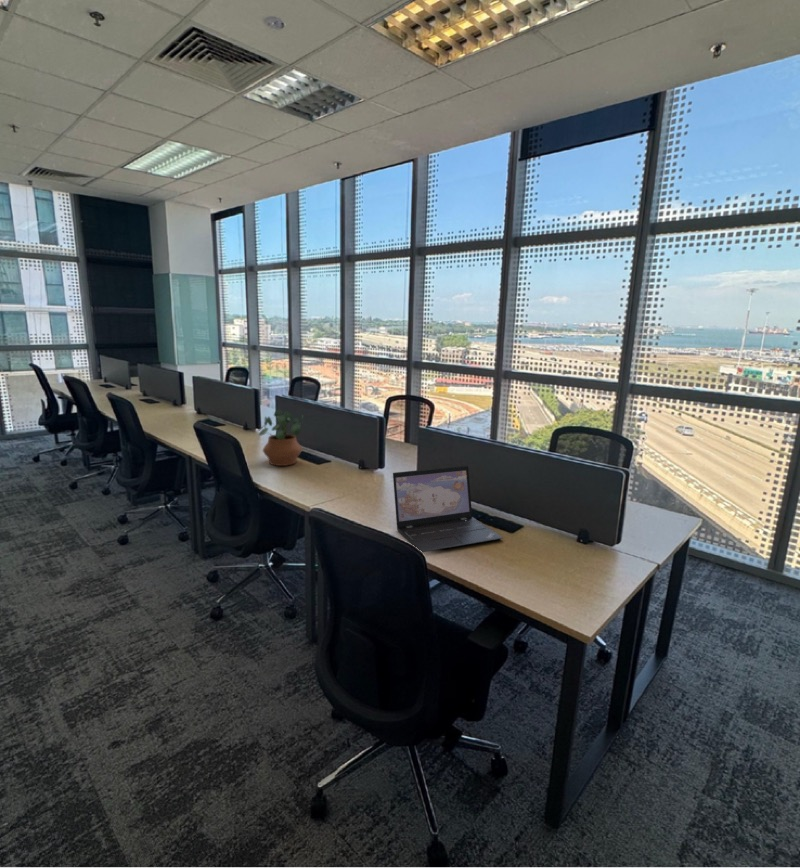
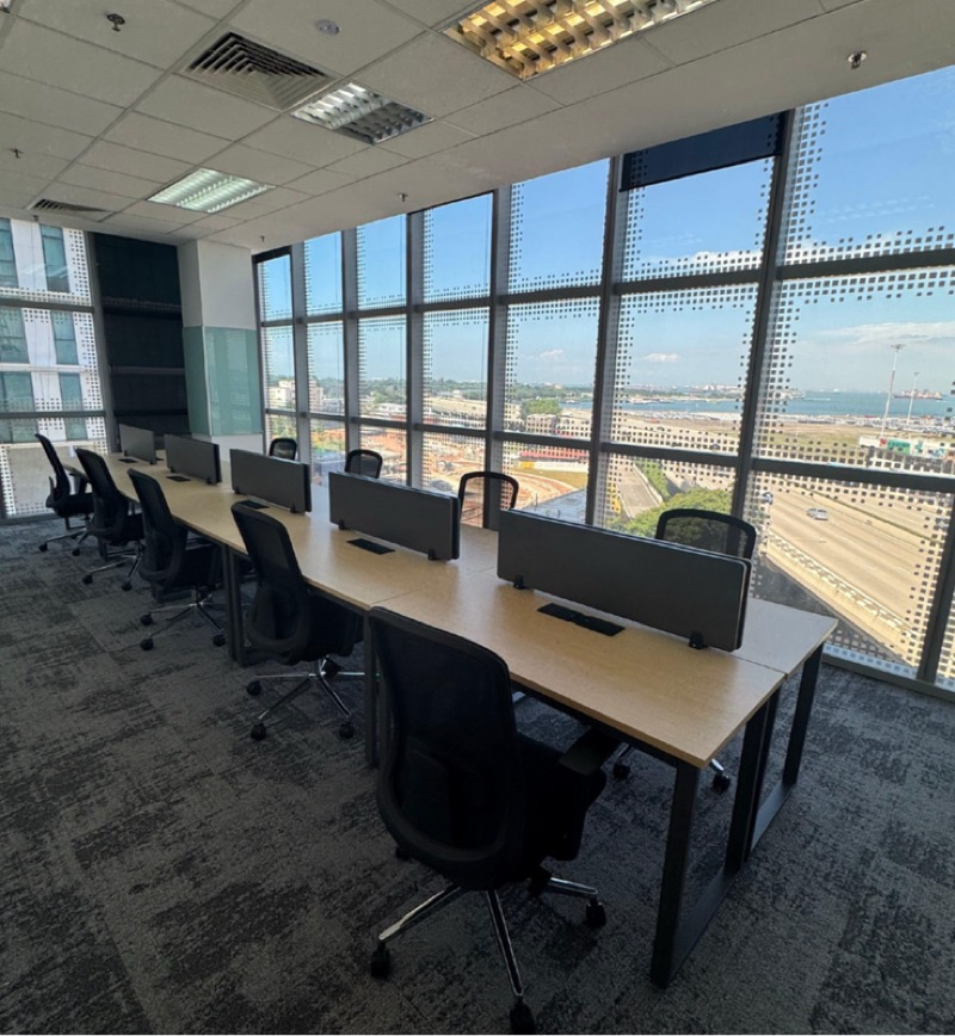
- laptop [392,464,504,553]
- potted plant [257,409,304,467]
